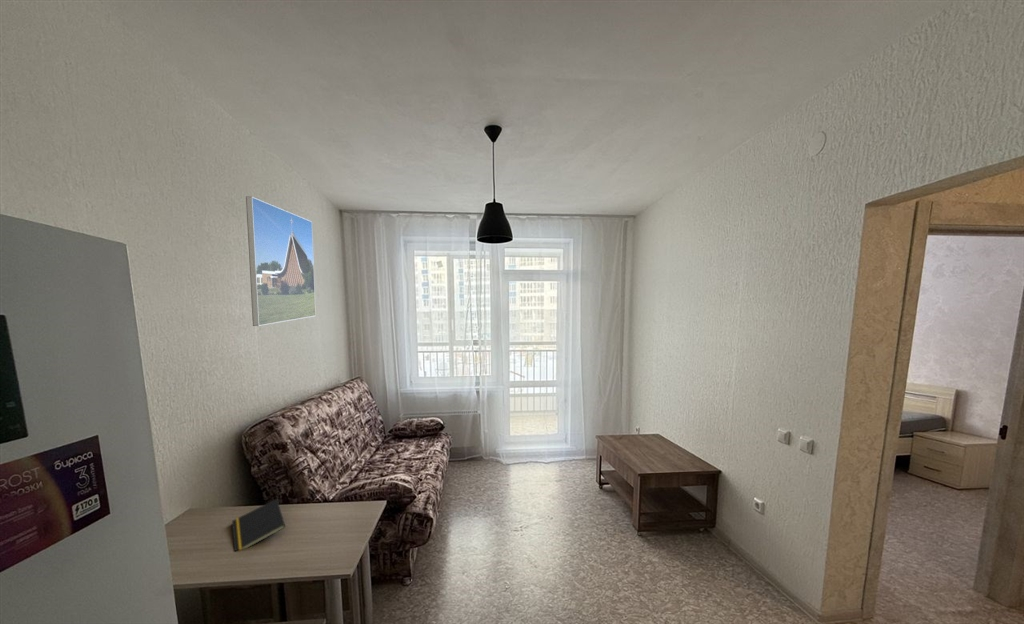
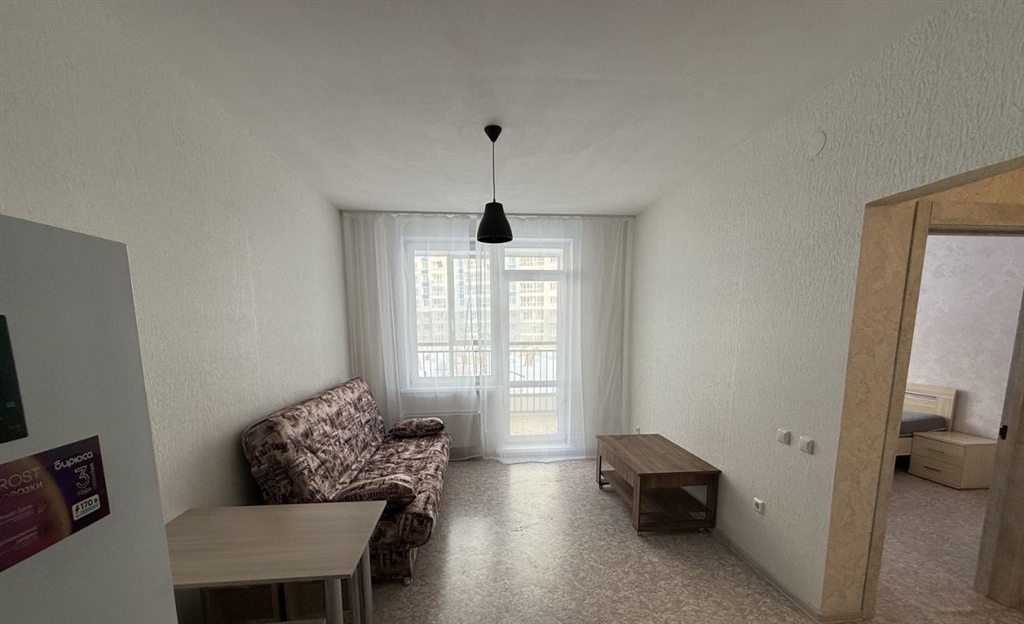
- notepad [231,498,286,553]
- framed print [245,196,317,327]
